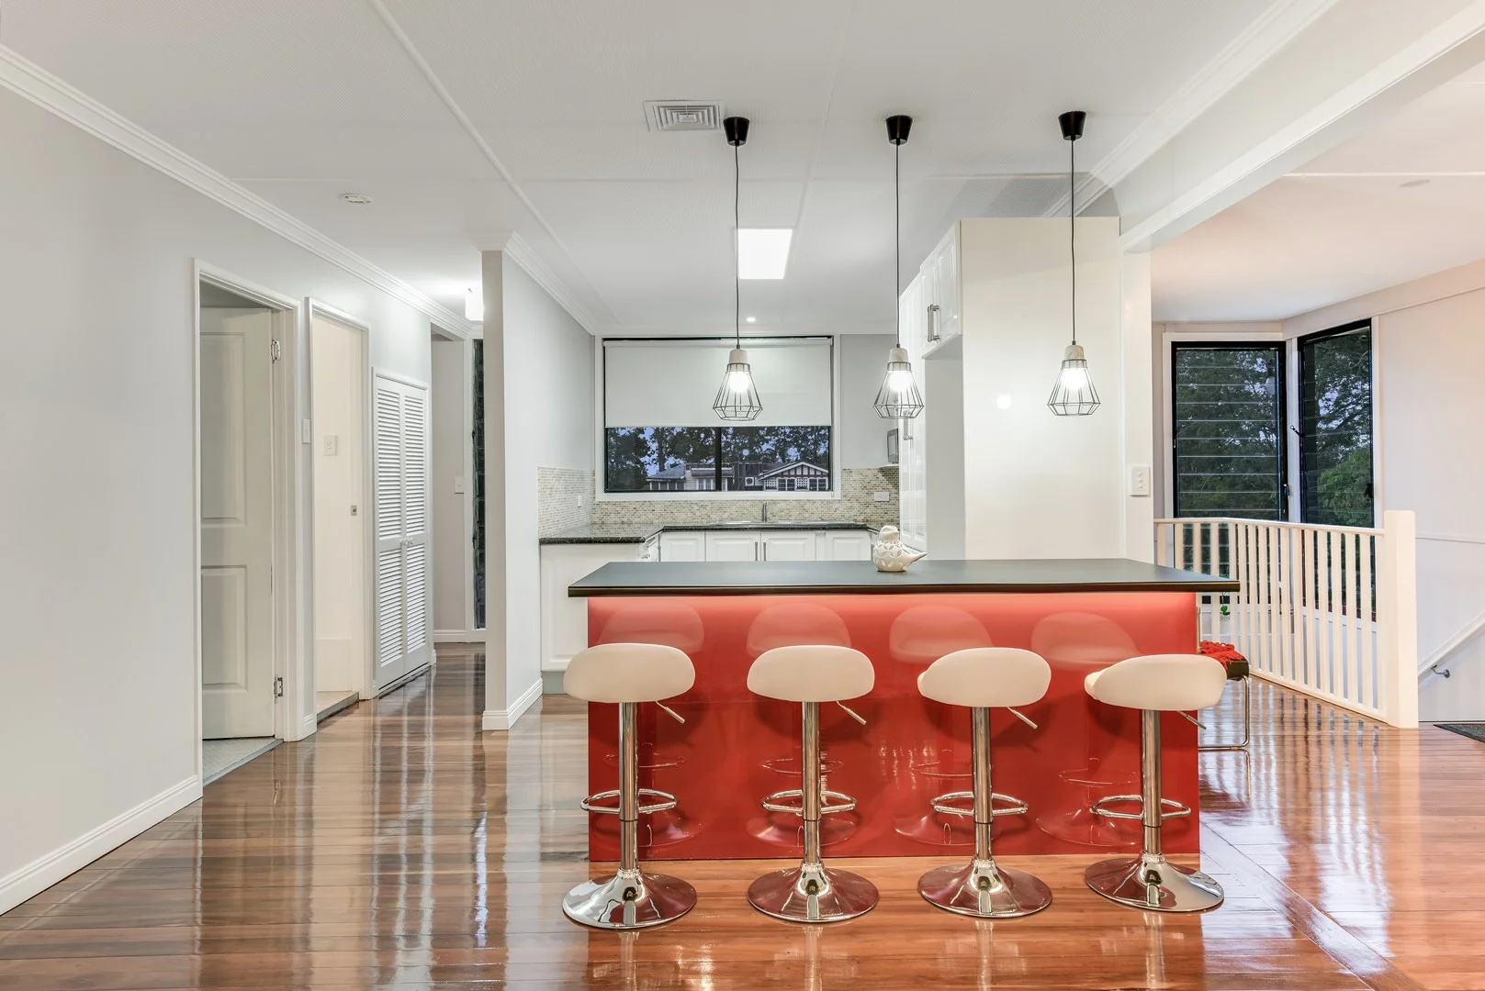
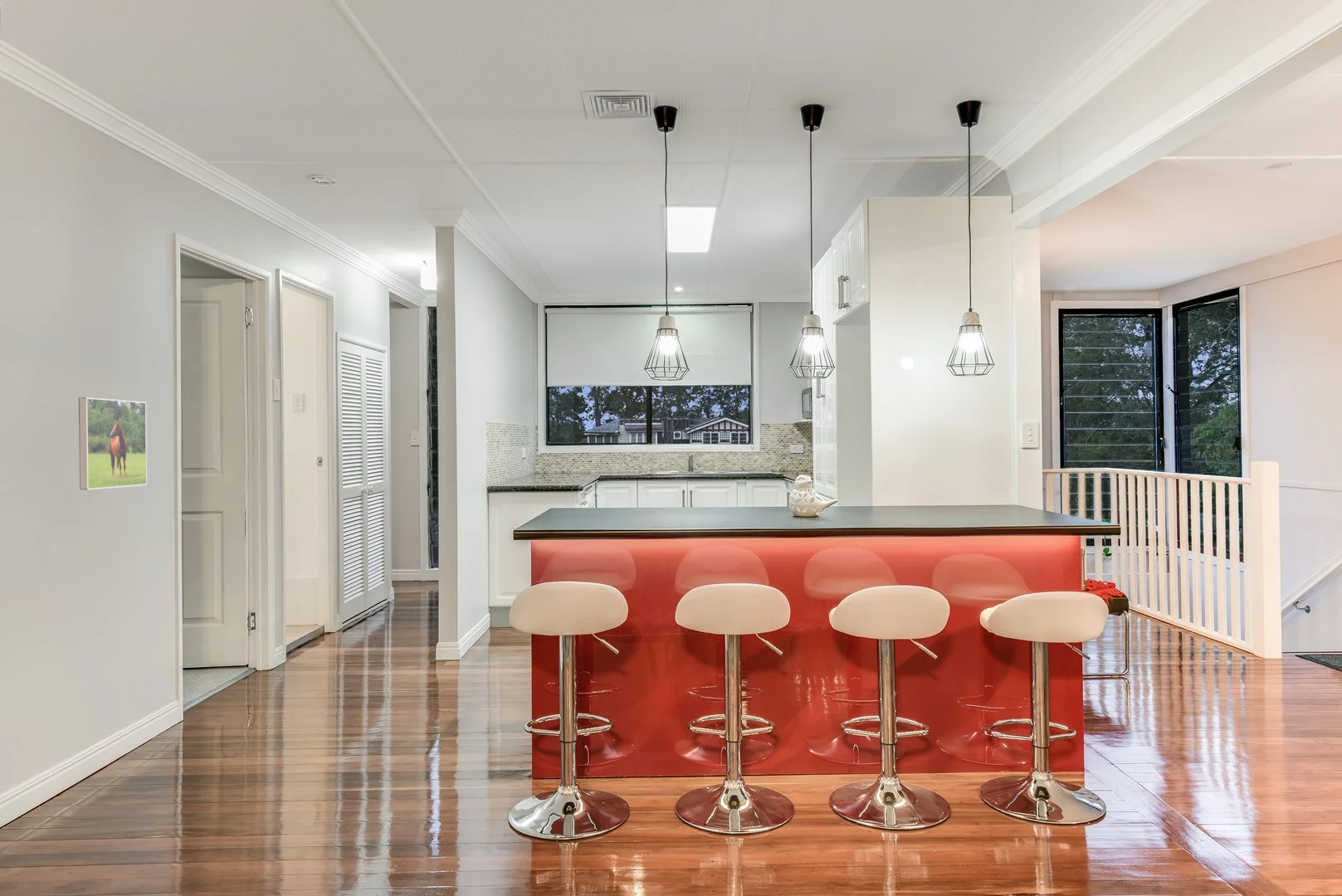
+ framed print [78,397,148,490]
